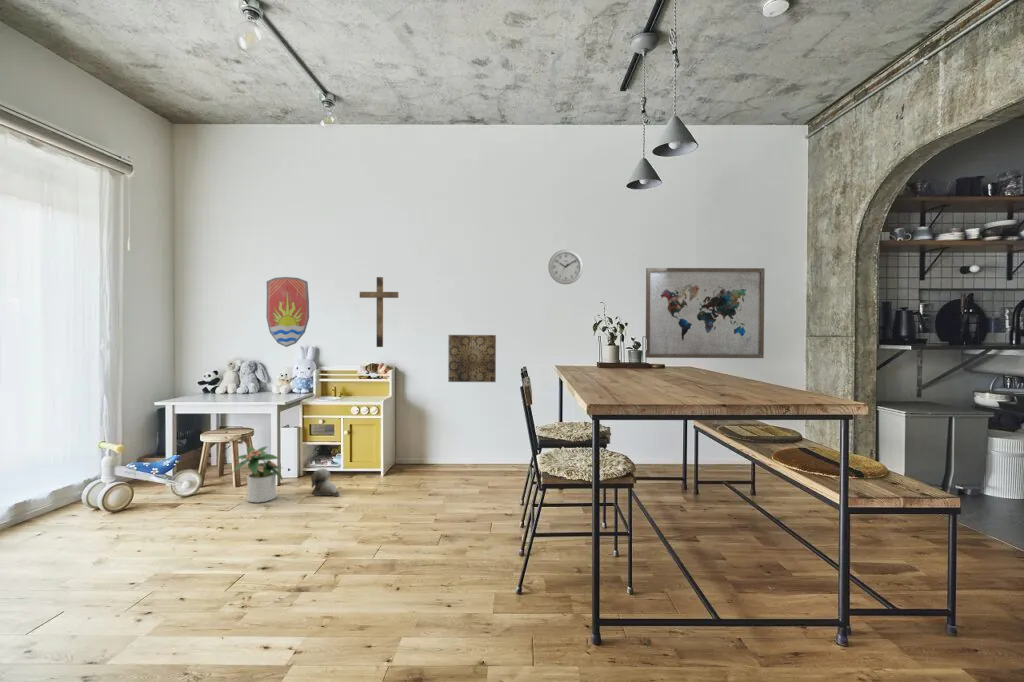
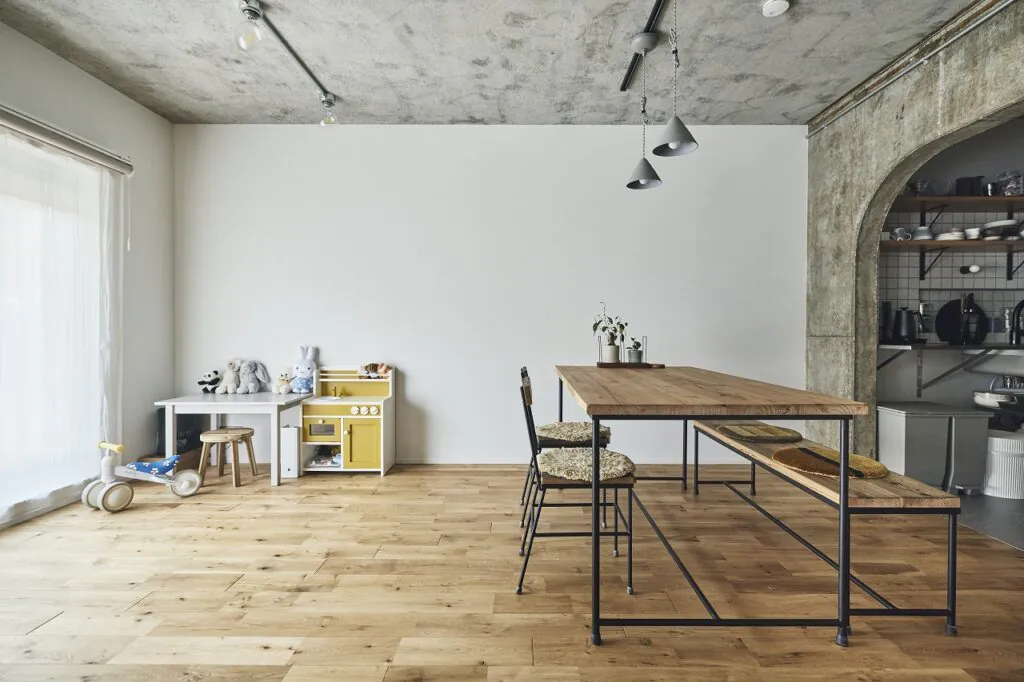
- crucifix [359,276,399,348]
- wall art [447,334,497,383]
- wall clock [547,249,584,285]
- potted plant [232,445,284,504]
- plush toy [310,467,341,497]
- decorative shield [265,276,310,348]
- wall art [644,267,766,359]
